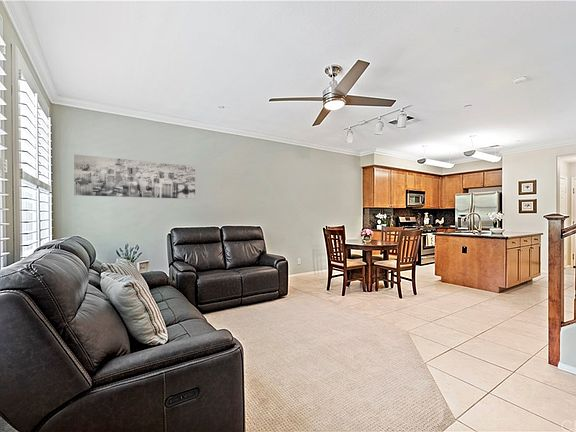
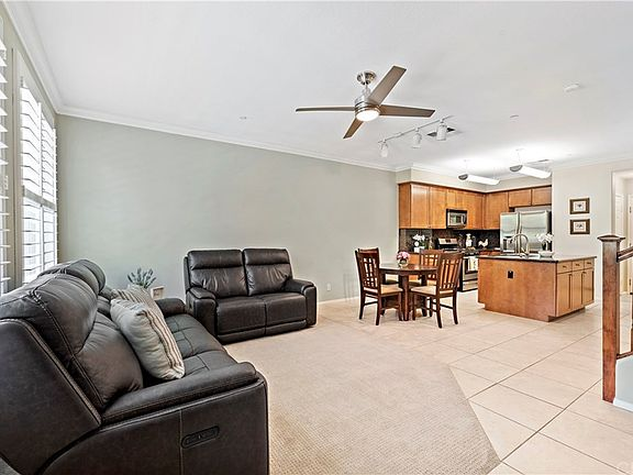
- wall art [73,154,196,200]
